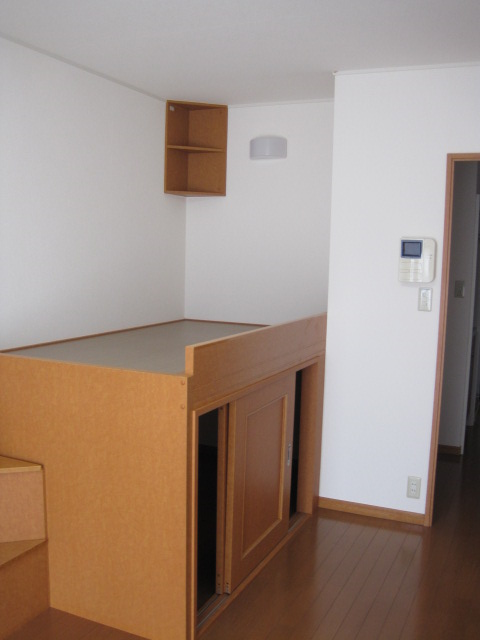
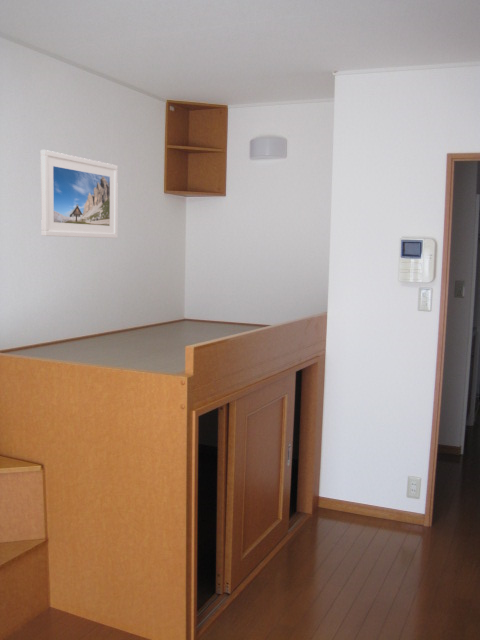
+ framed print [40,149,119,239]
